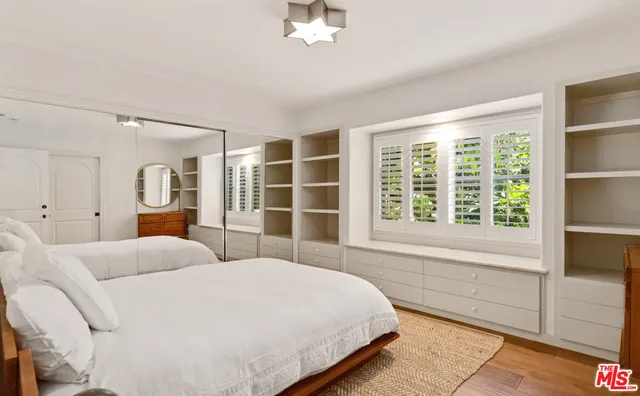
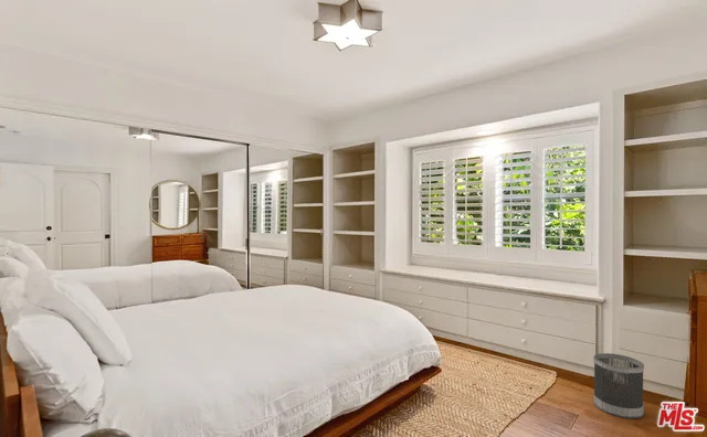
+ wastebasket [592,352,645,419]
